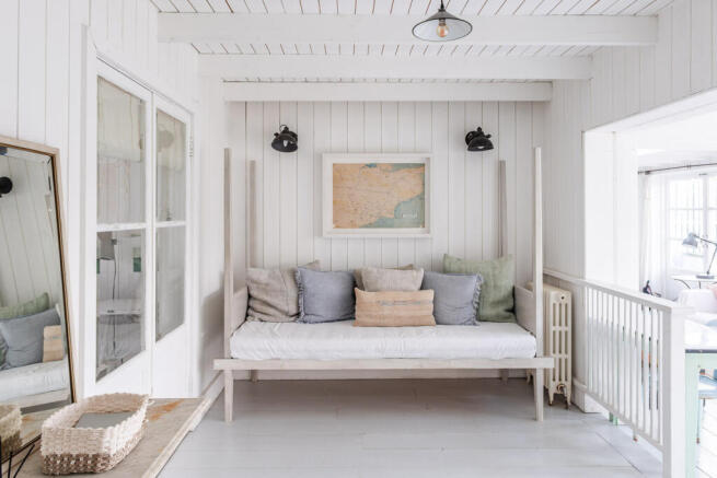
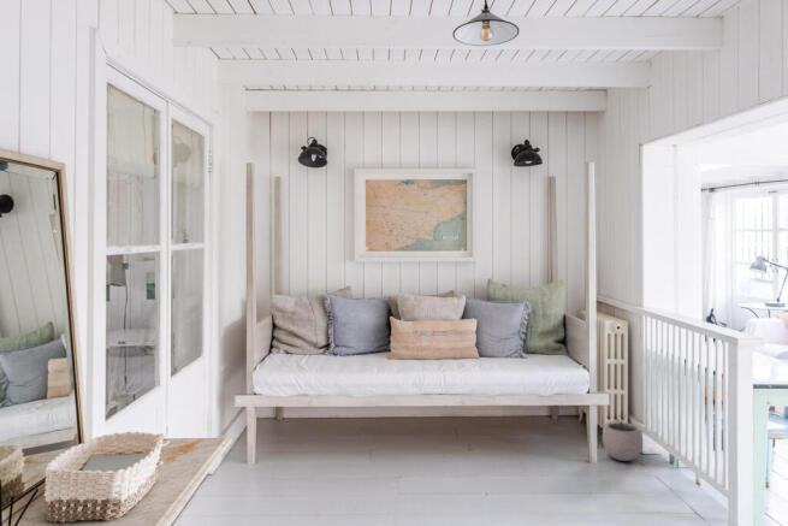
+ plant pot [602,412,644,462]
